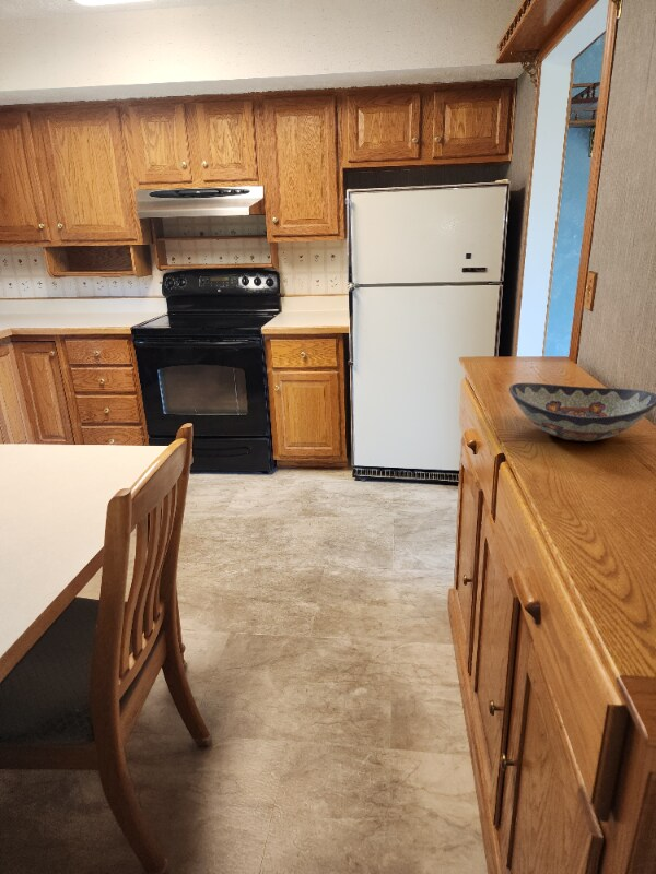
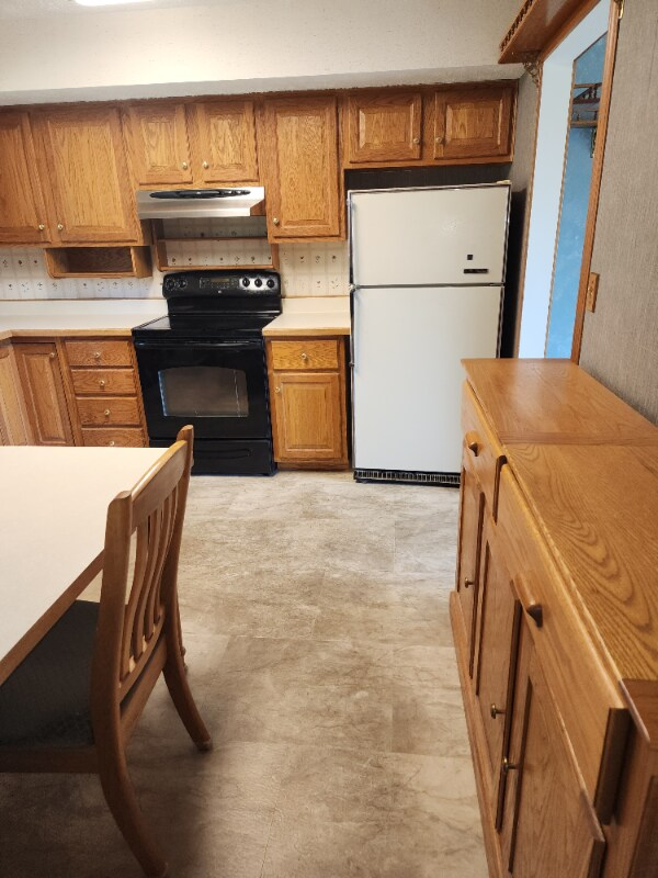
- decorative bowl [508,381,656,442]
